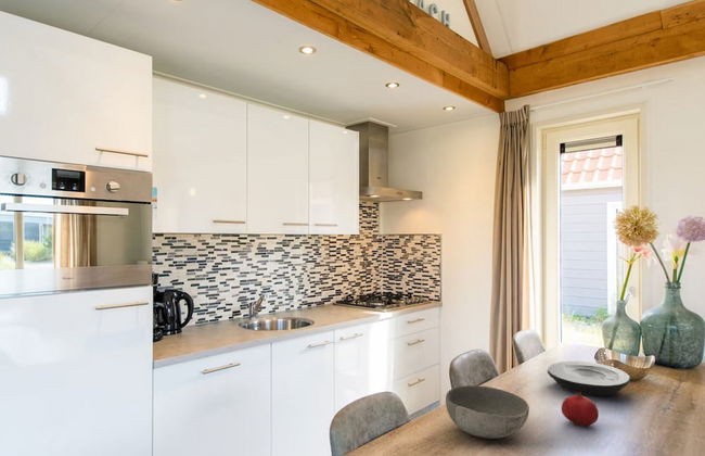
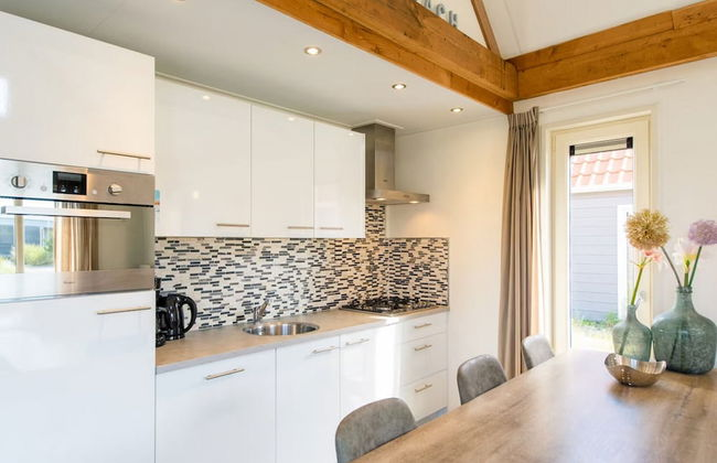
- plate [547,360,631,397]
- fruit [561,392,600,427]
- bowl [445,384,530,440]
